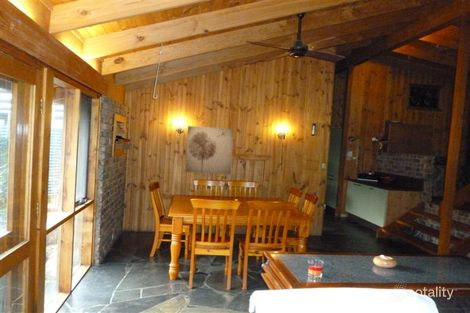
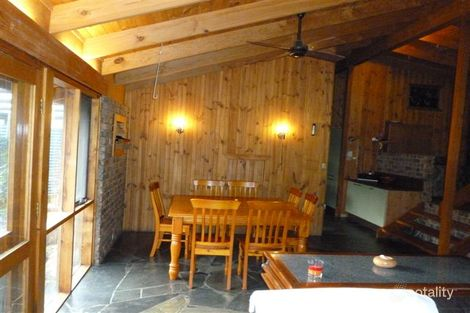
- wall art [184,125,235,175]
